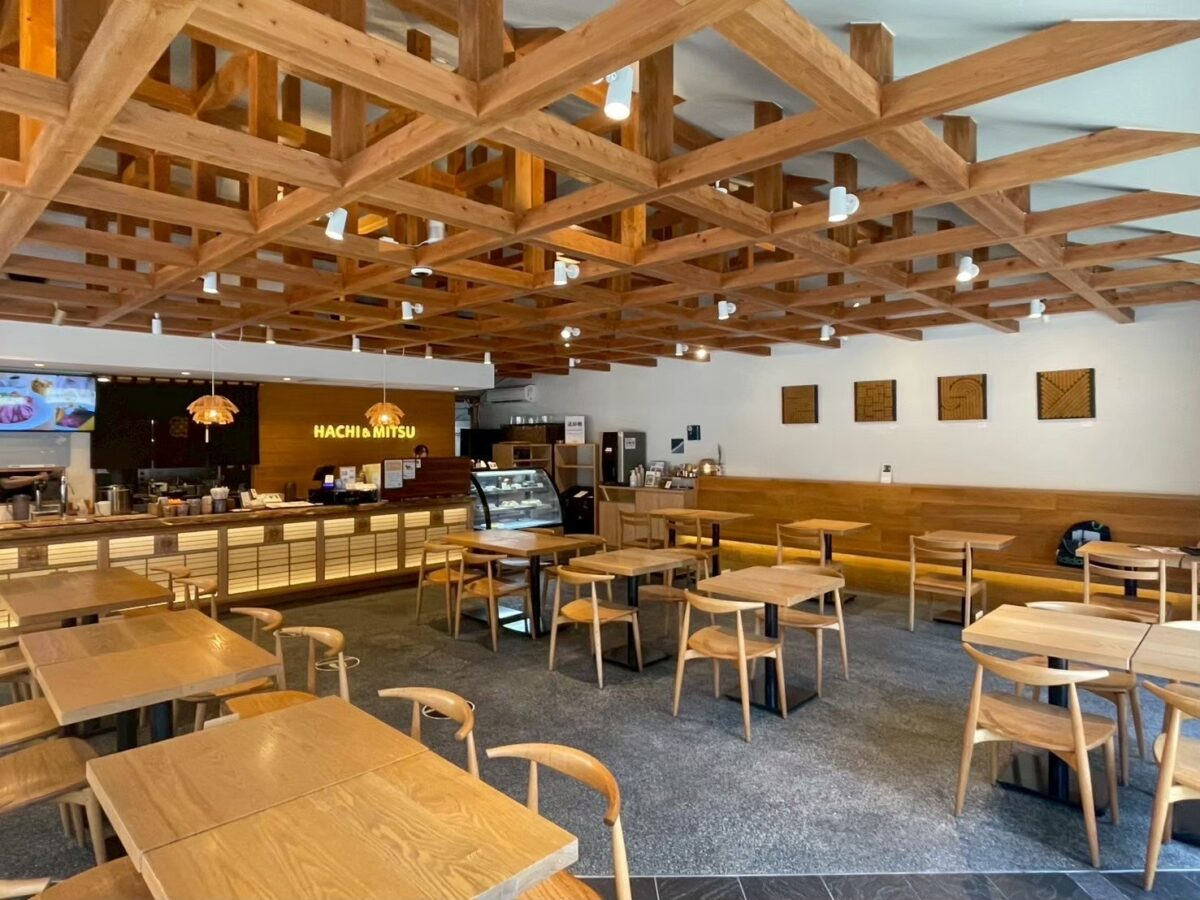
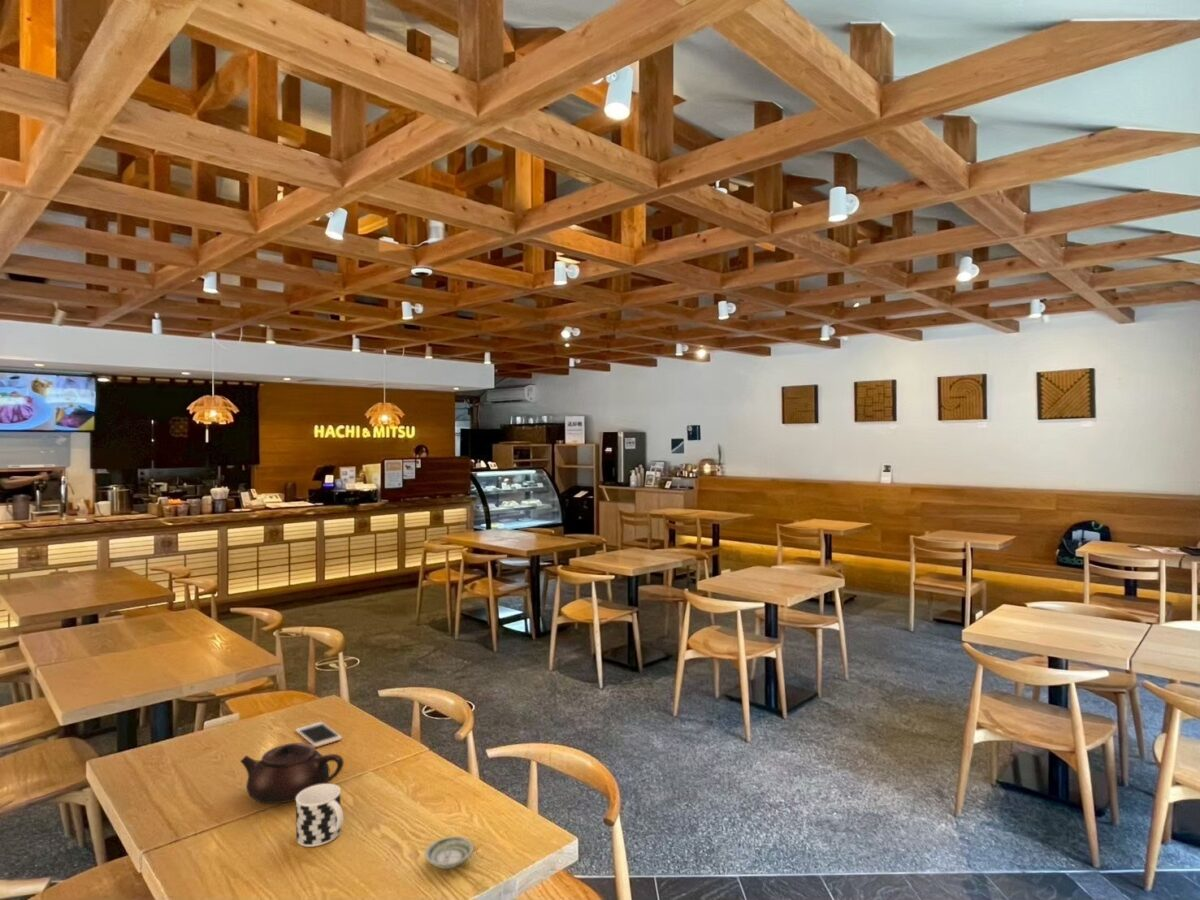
+ cup [295,783,344,848]
+ saucer [424,836,474,870]
+ cell phone [294,721,343,748]
+ teapot [239,742,345,805]
